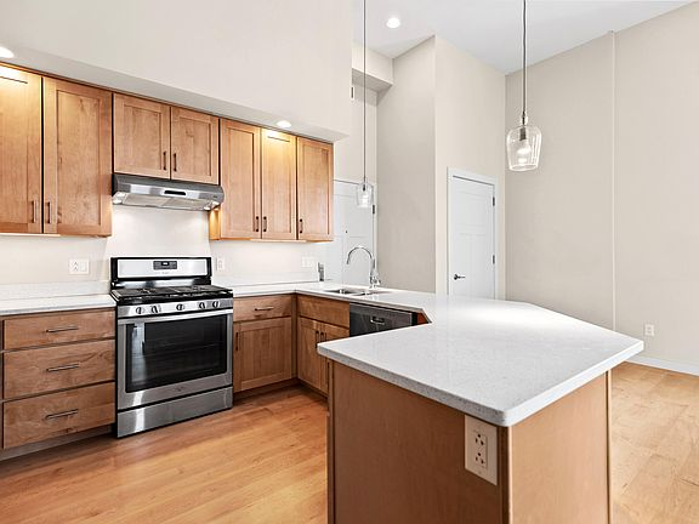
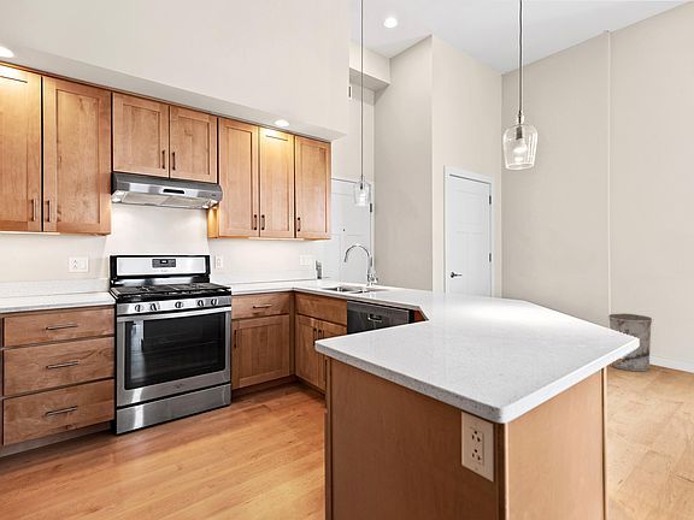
+ trash can [607,312,653,373]
